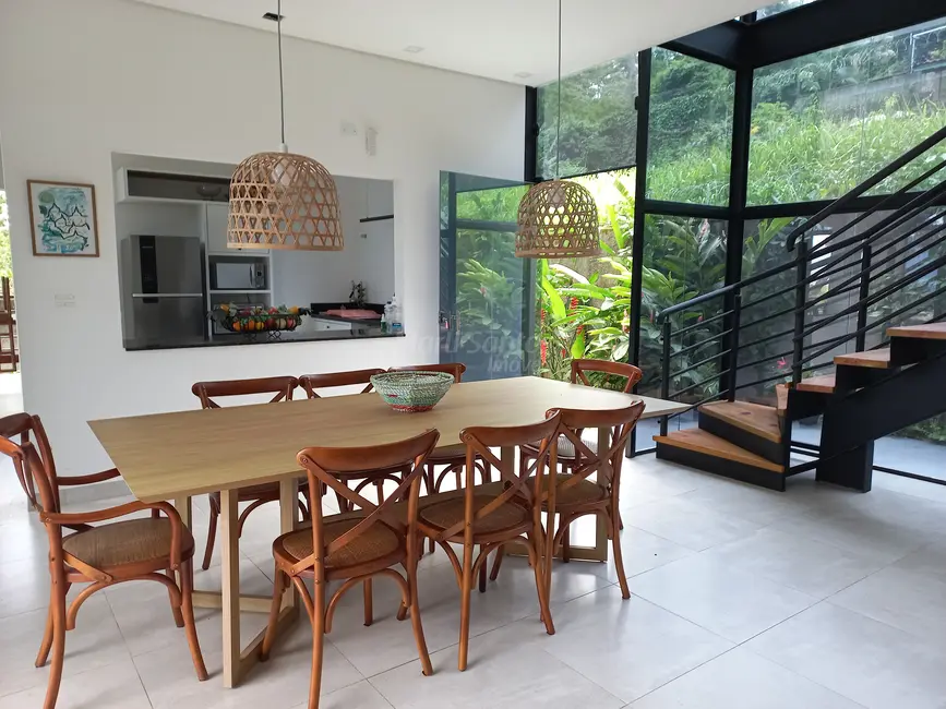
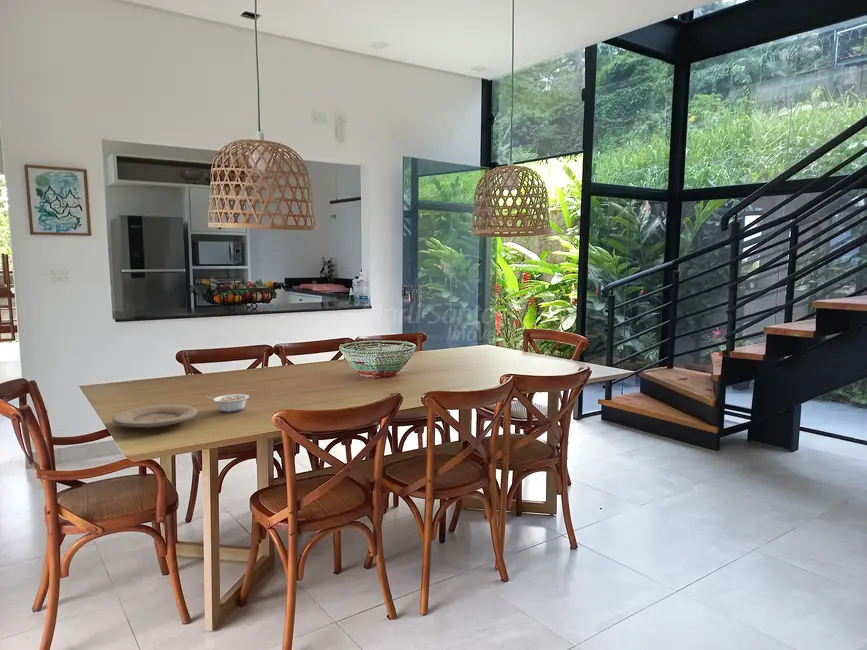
+ plate [111,404,199,430]
+ legume [205,393,250,413]
